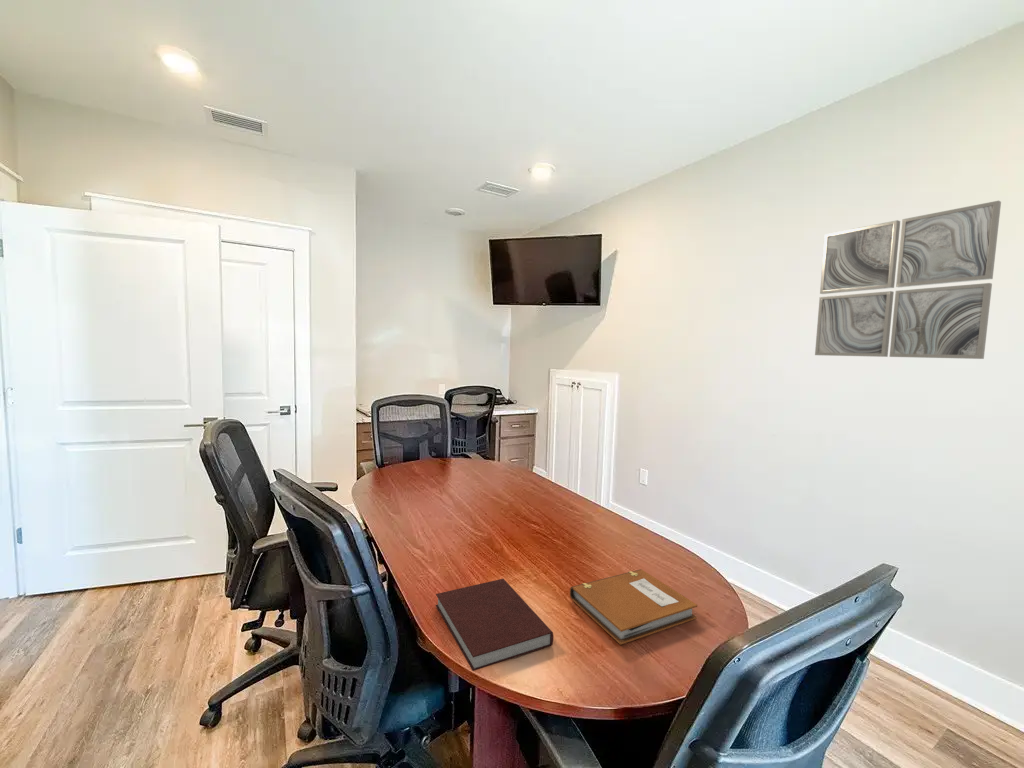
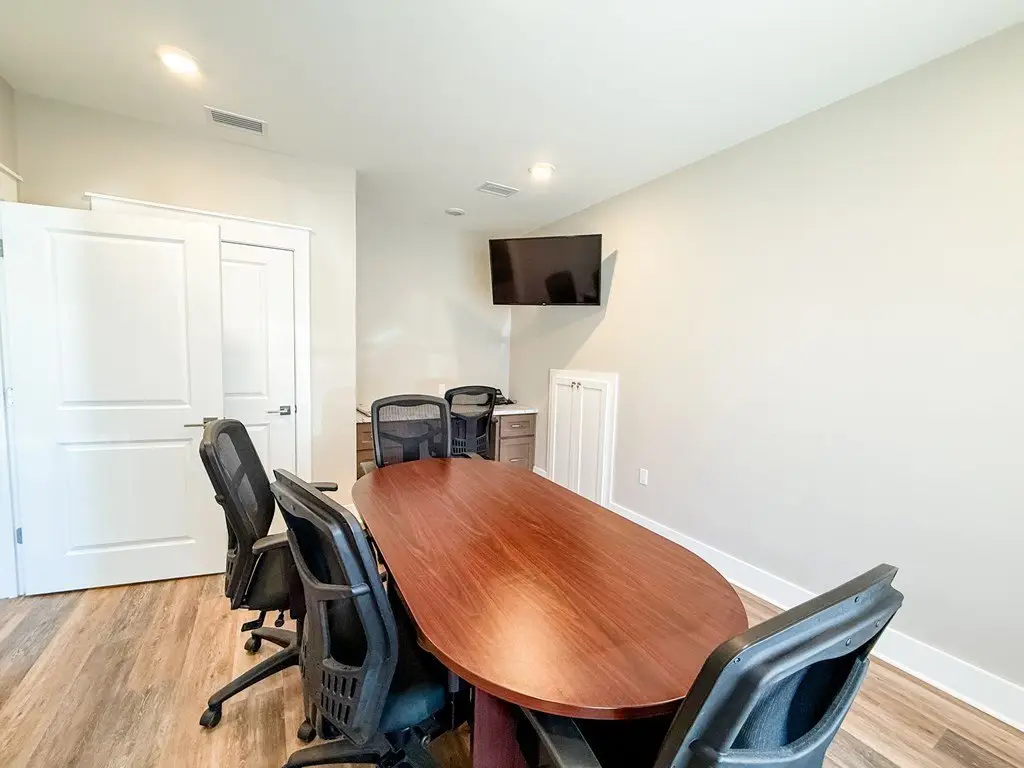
- notebook [435,578,554,672]
- notebook [569,568,698,646]
- wall art [814,200,1002,360]
